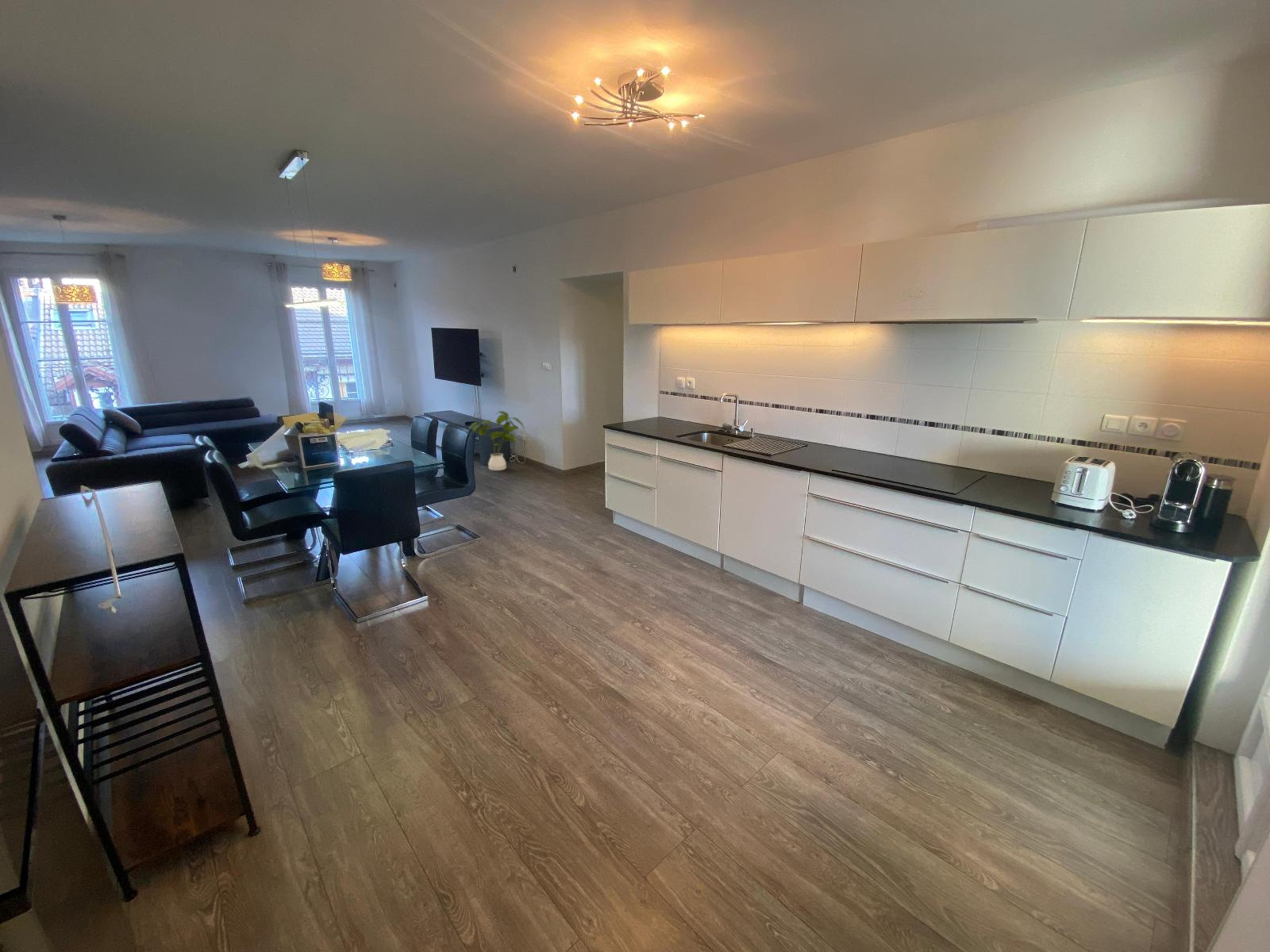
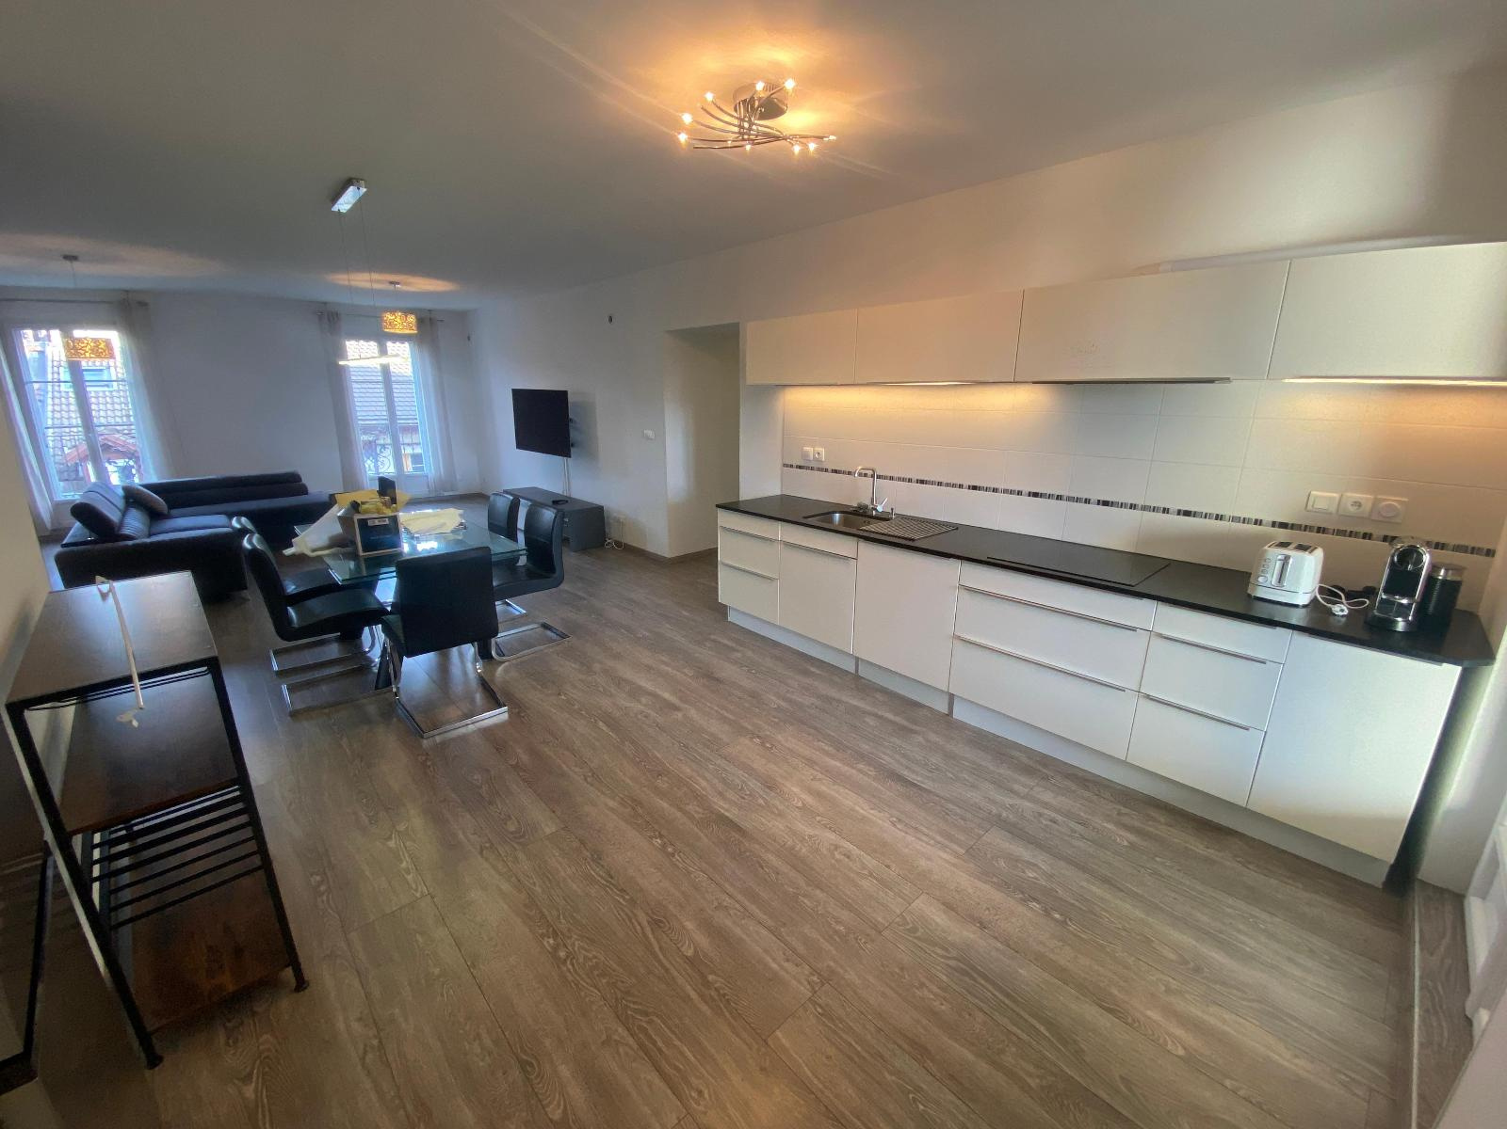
- house plant [468,410,525,471]
